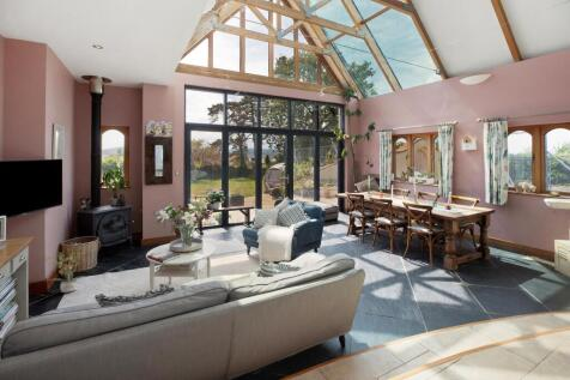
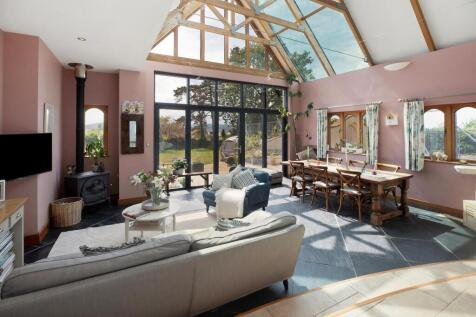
- potted plant [43,252,86,294]
